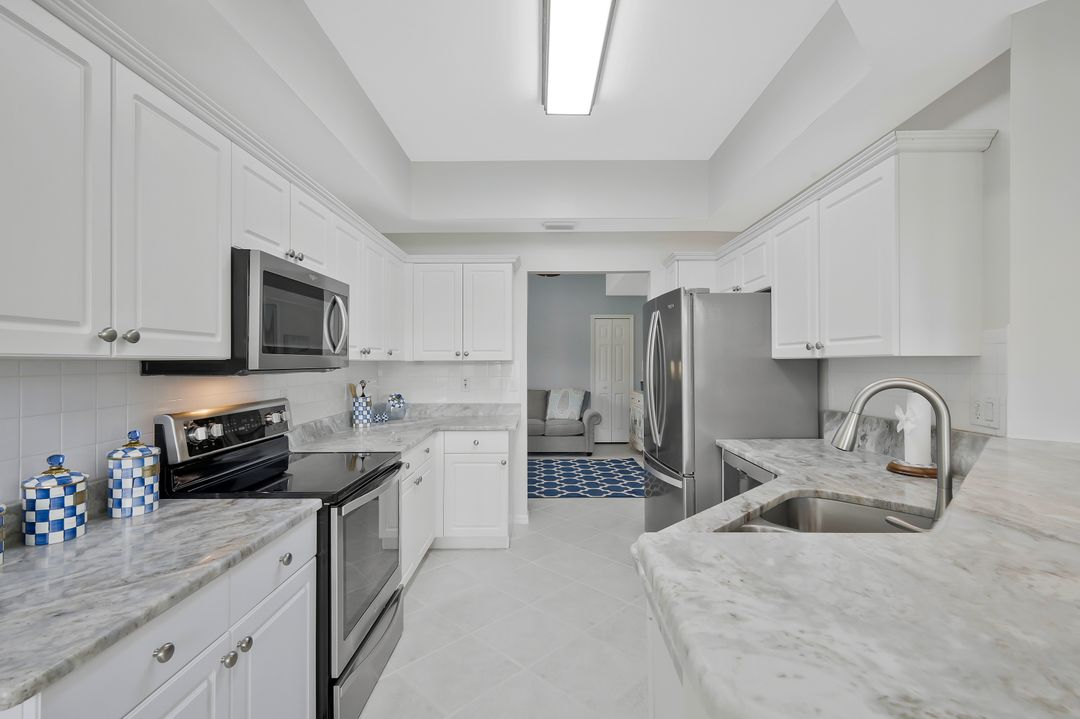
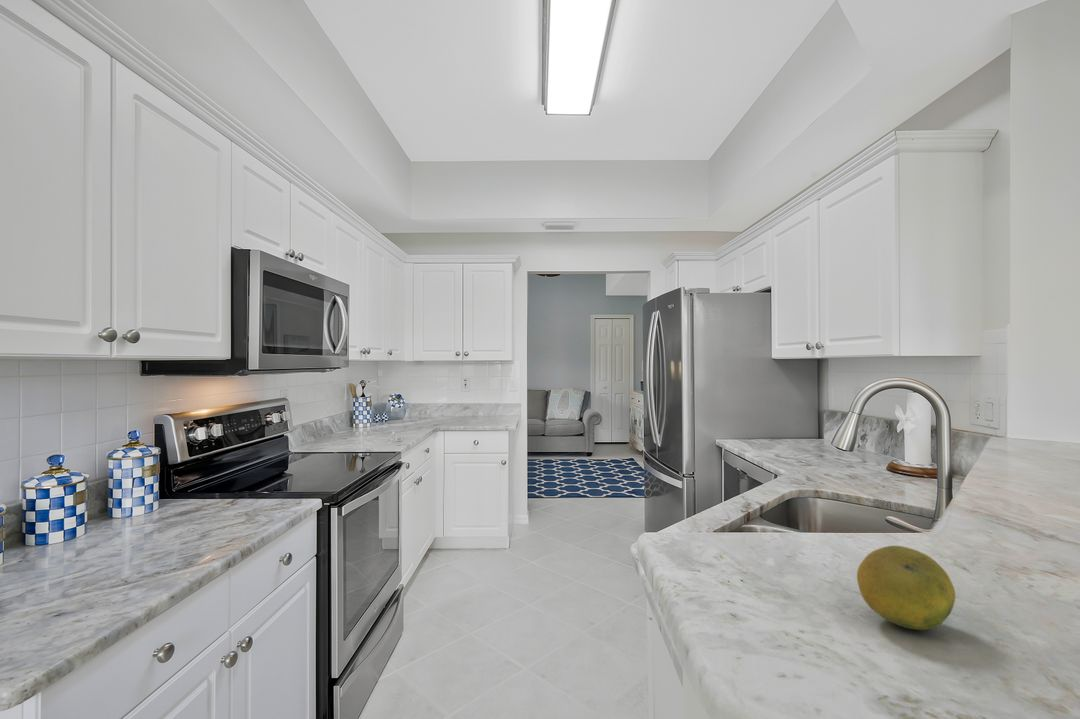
+ fruit [856,545,956,631]
